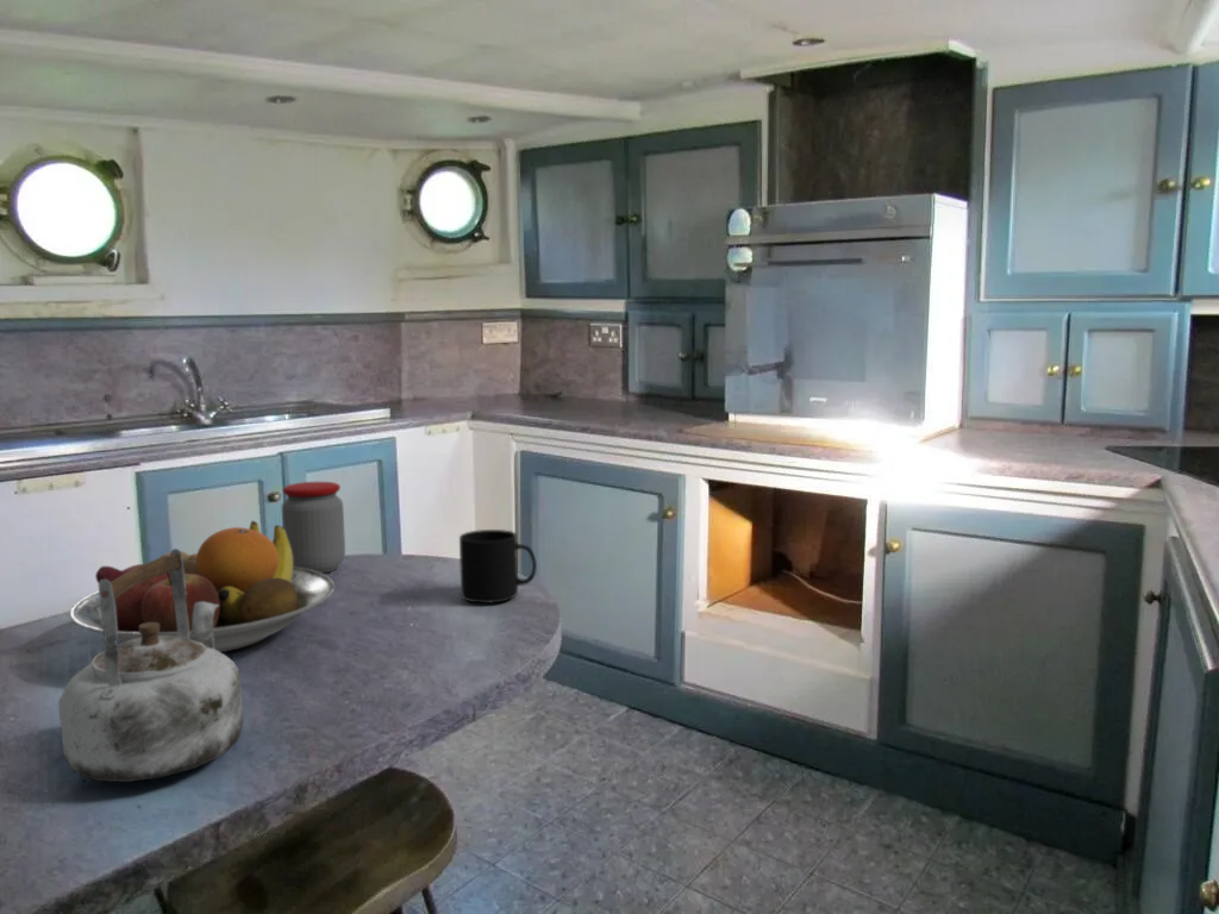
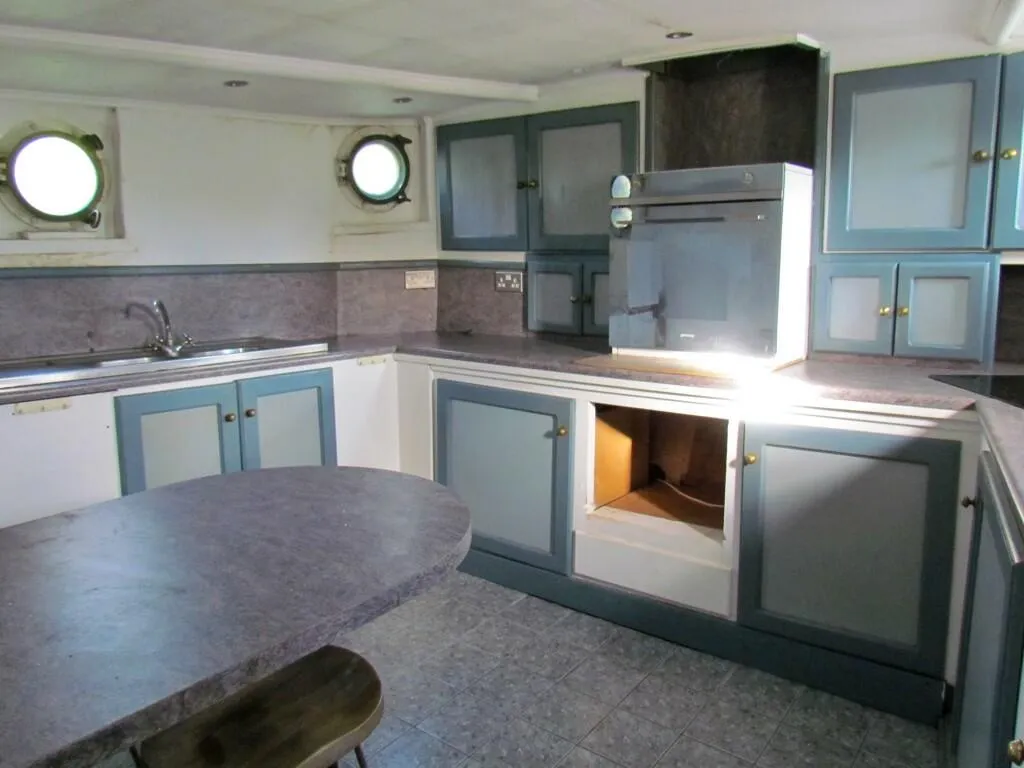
- fruit bowl [69,520,336,653]
- jar [281,481,346,574]
- kettle [57,547,244,783]
- mug [458,528,538,605]
